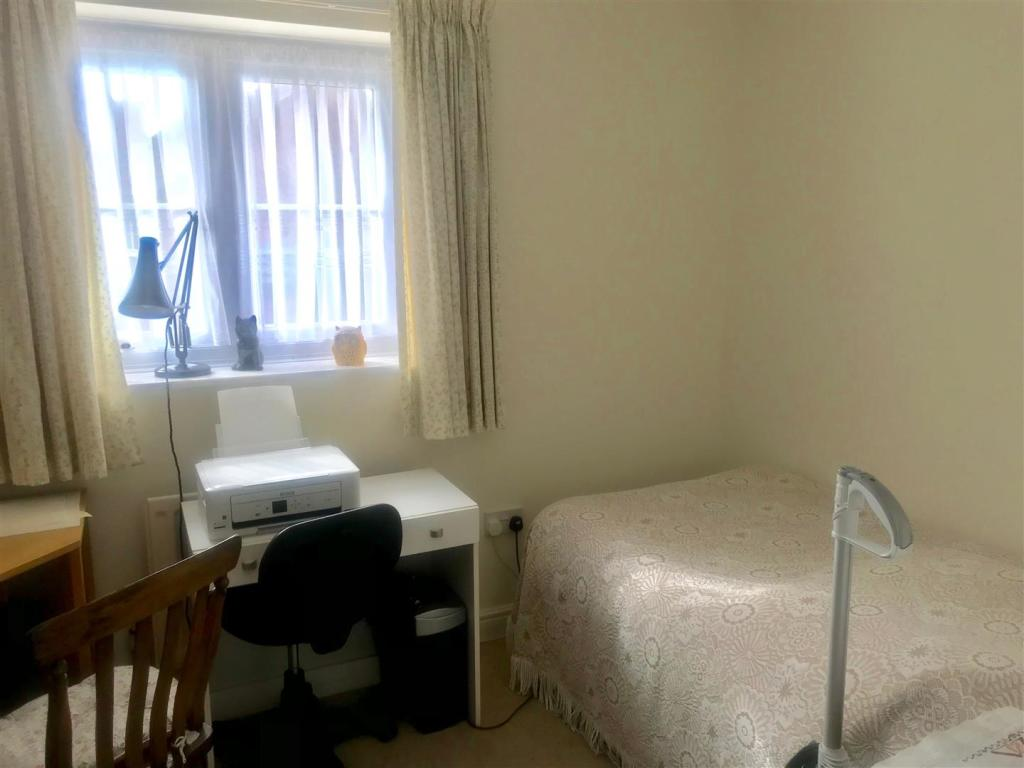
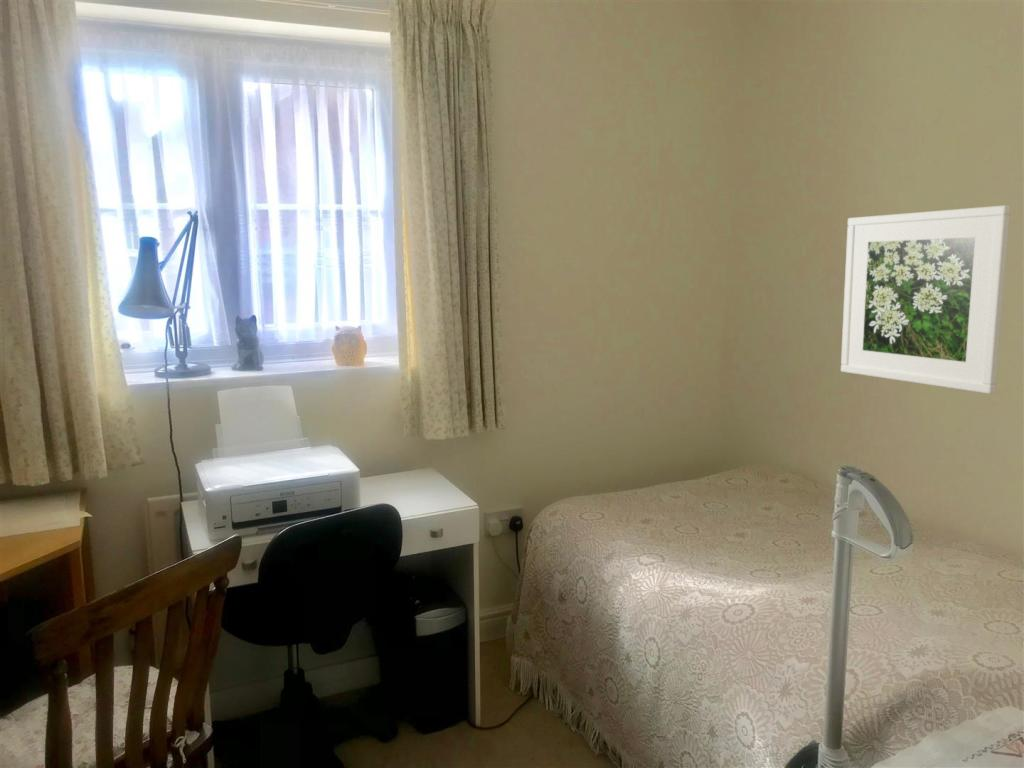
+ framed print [840,204,1011,395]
